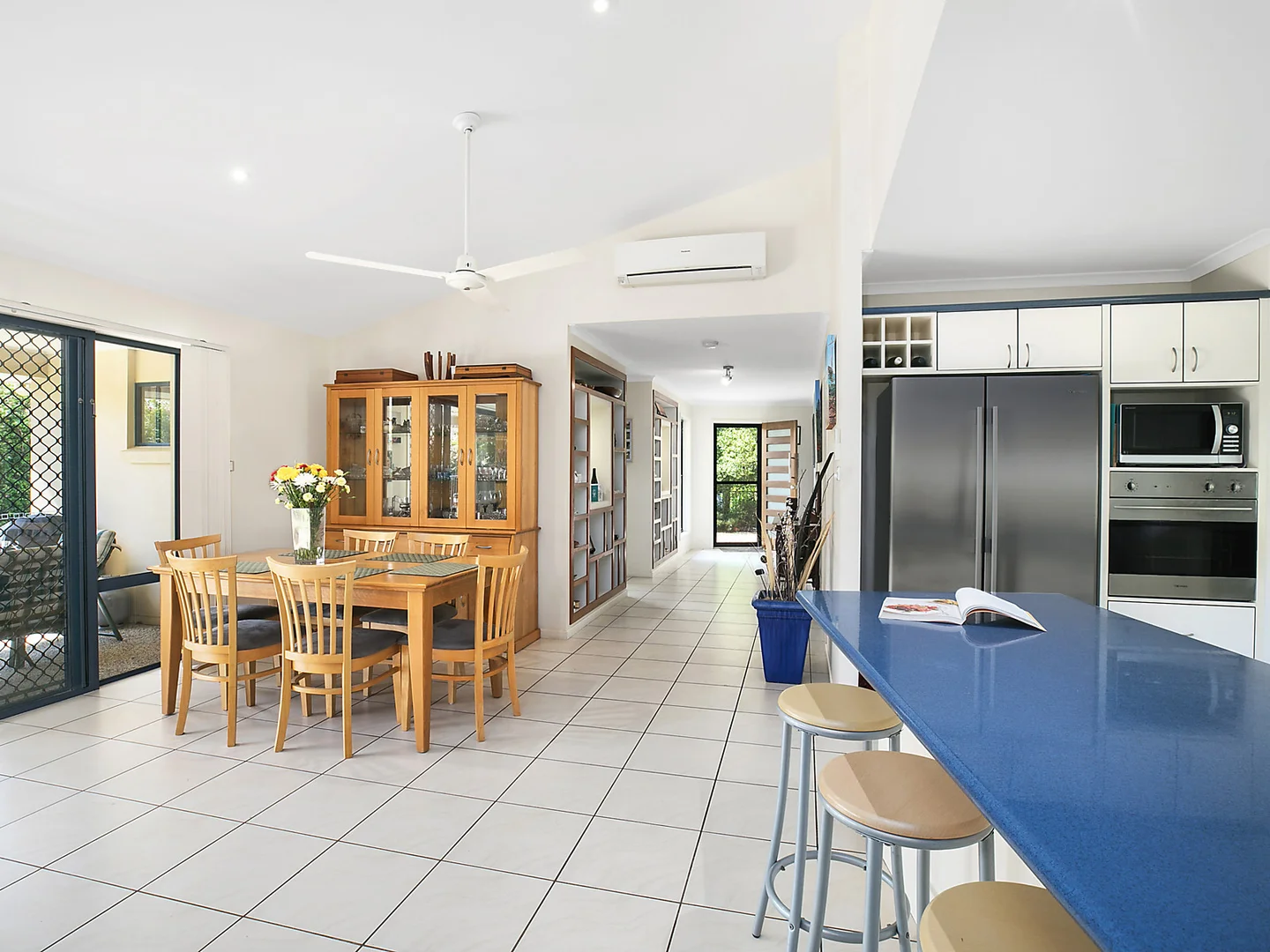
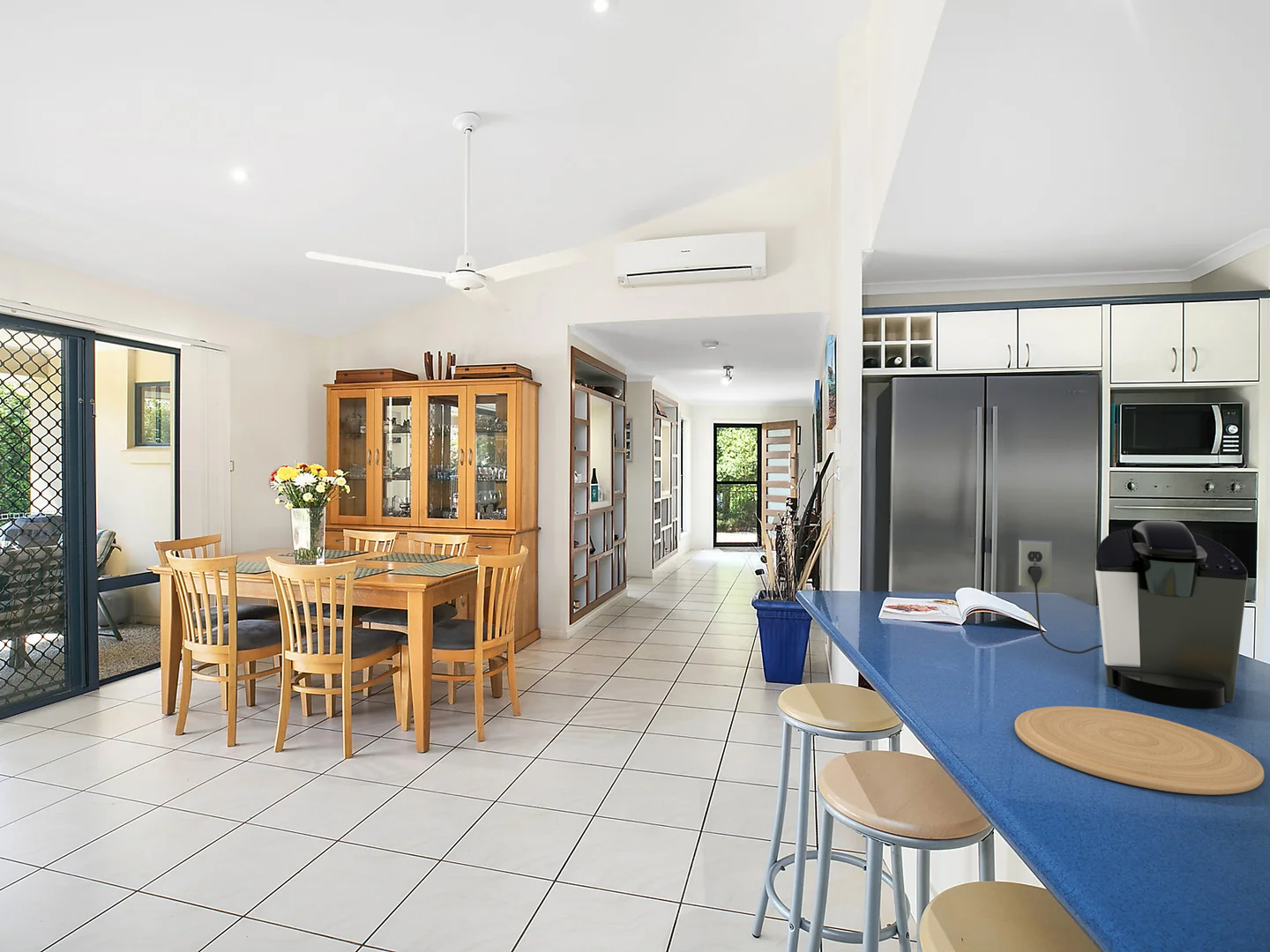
+ coffee maker [1018,520,1248,709]
+ plate [1014,705,1265,796]
